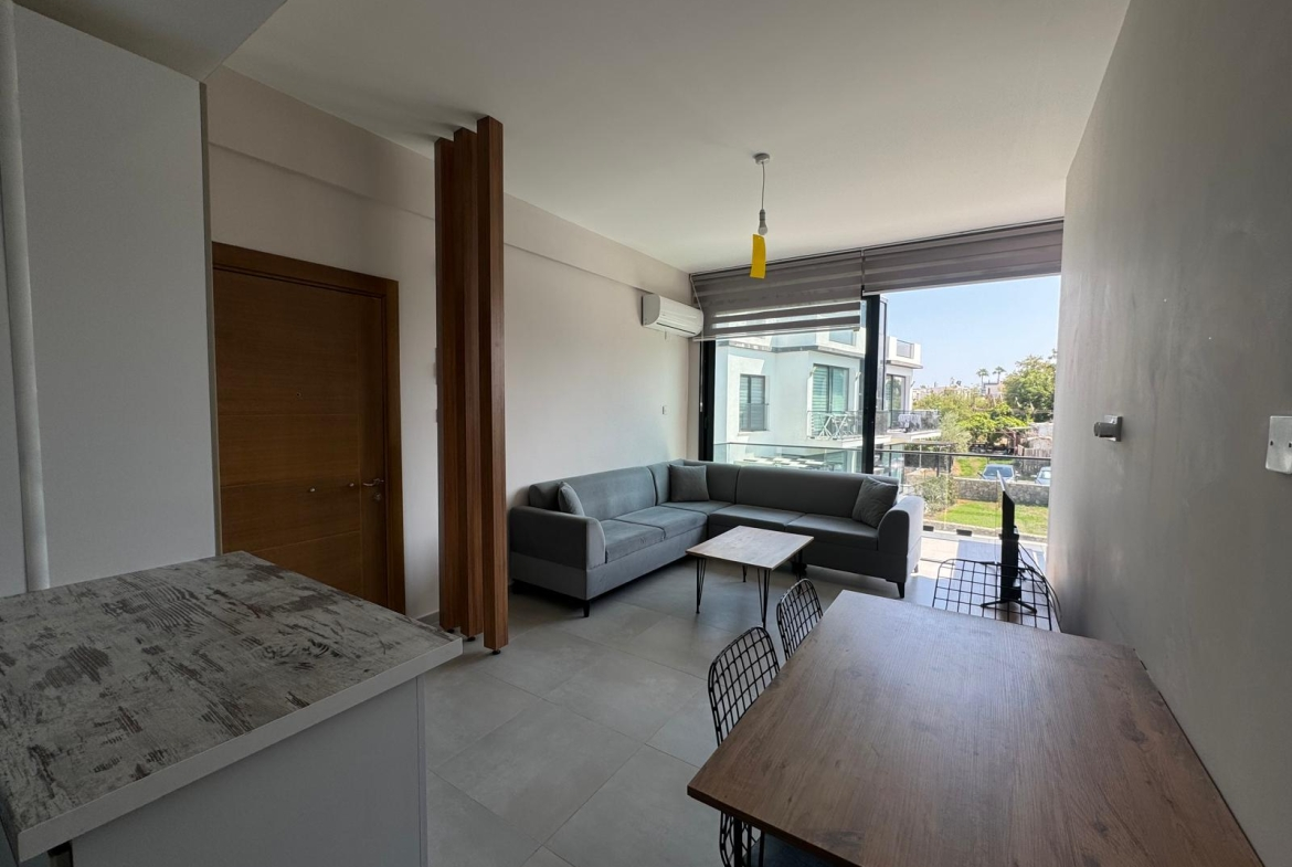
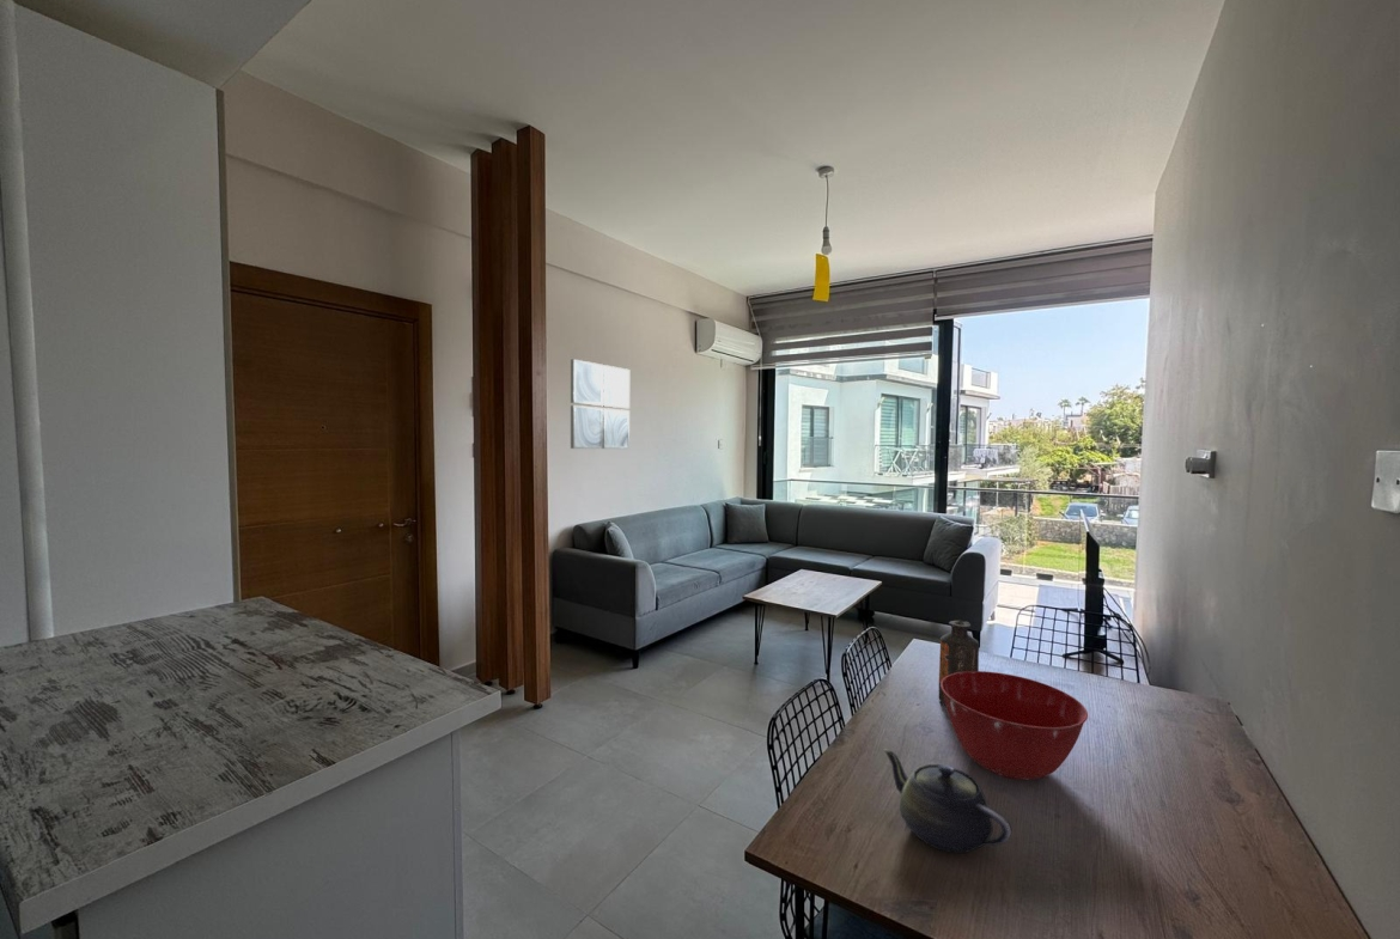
+ bottle [937,620,980,706]
+ mixing bowl [941,670,1089,781]
+ teapot [883,748,1012,854]
+ wall art [570,358,631,450]
